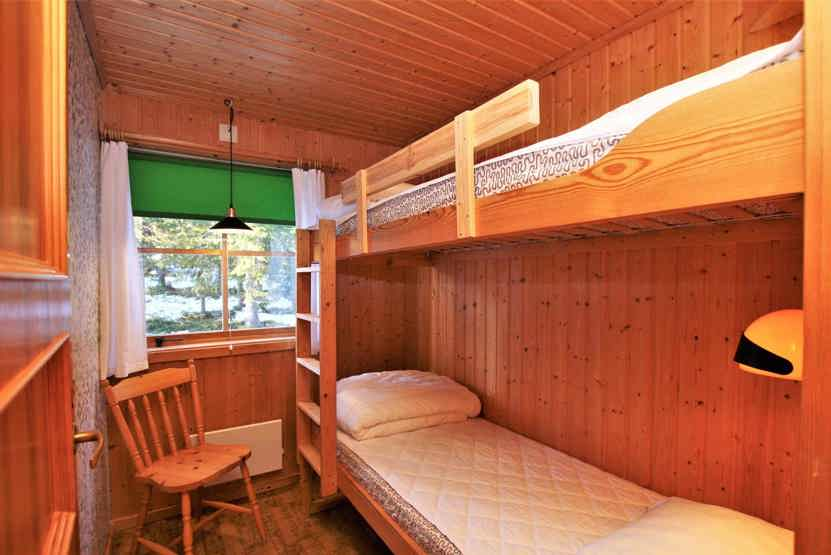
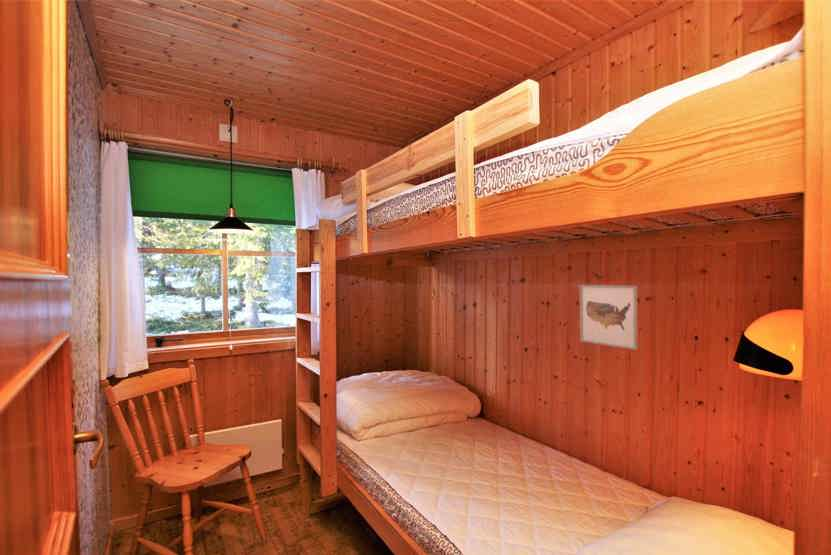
+ wall art [579,284,639,351]
